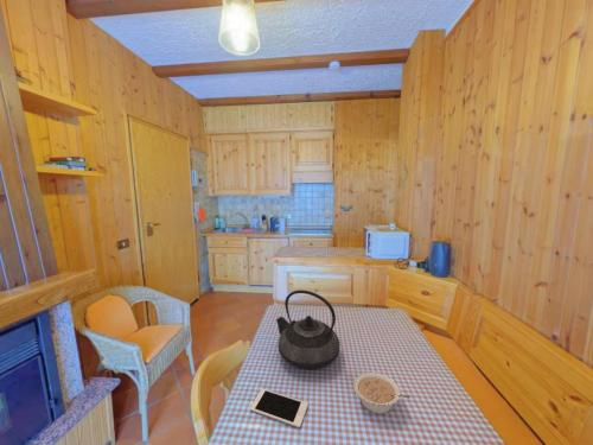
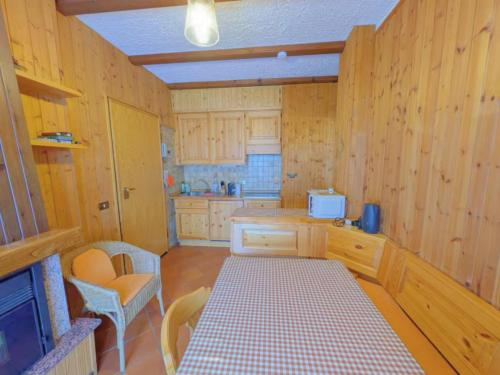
- teapot [275,290,342,371]
- cell phone [249,388,308,428]
- legume [353,371,412,414]
